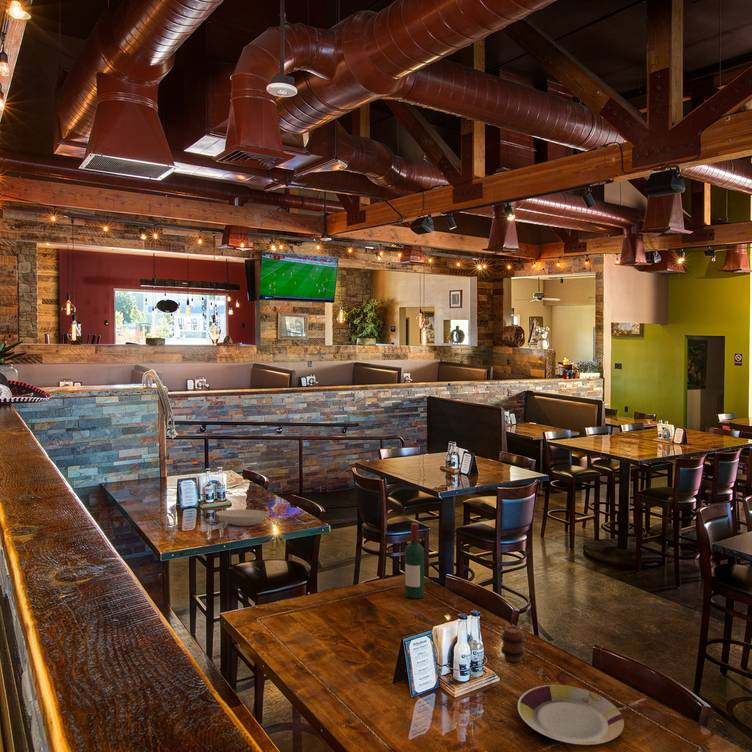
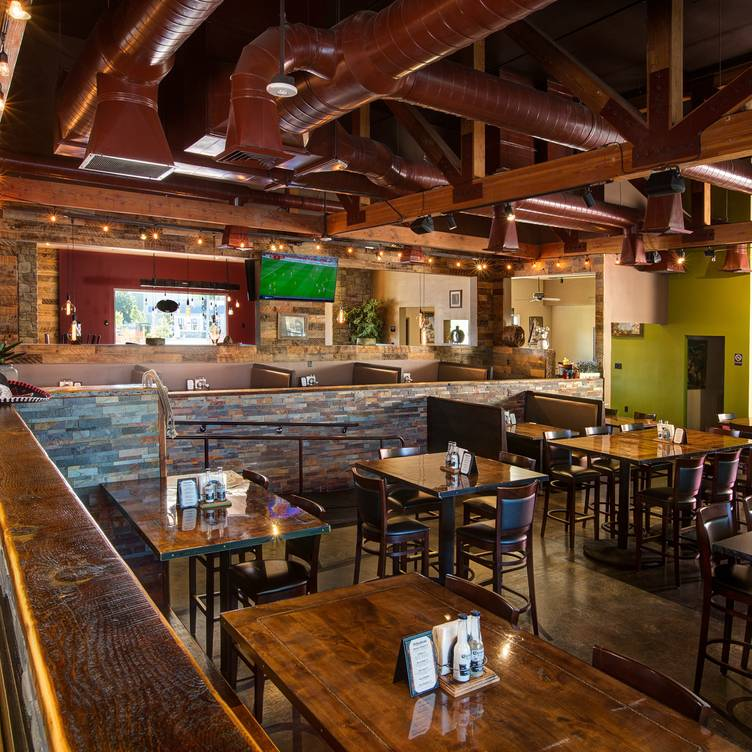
- plate [517,684,625,746]
- wine bottle [404,522,425,599]
- bowl [215,508,270,527]
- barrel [500,625,525,663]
